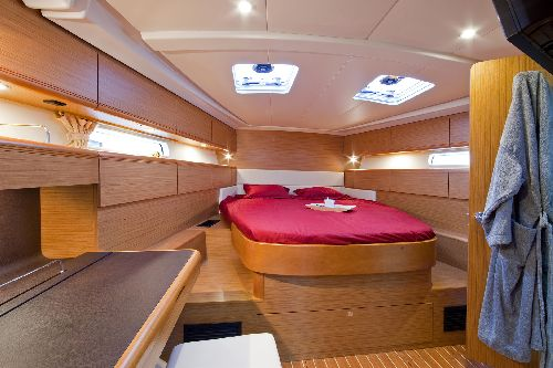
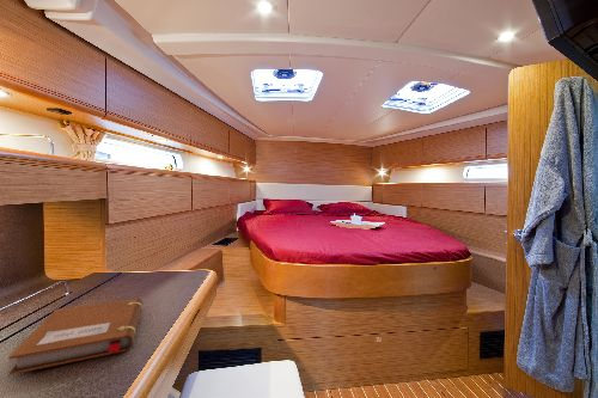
+ notebook [8,298,144,376]
